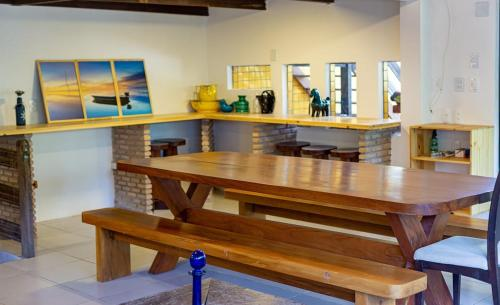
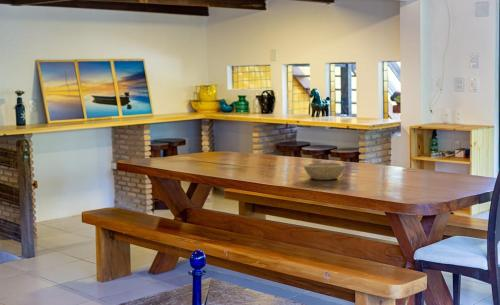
+ bowl [302,162,346,181]
